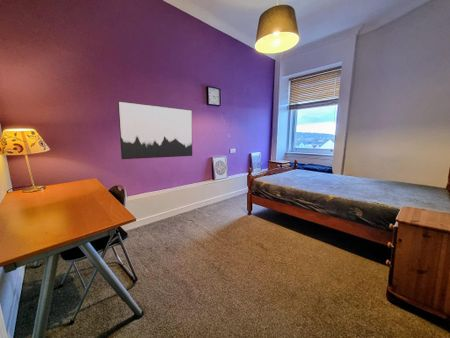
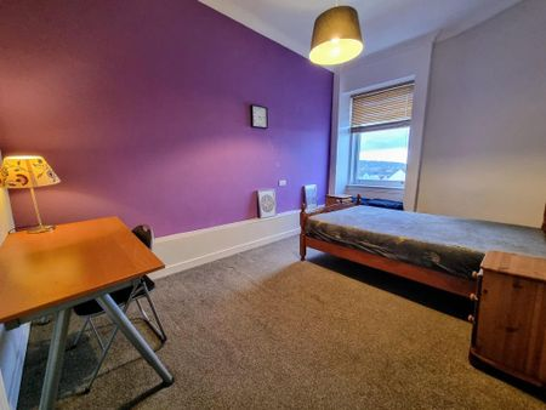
- wall art [117,100,193,160]
